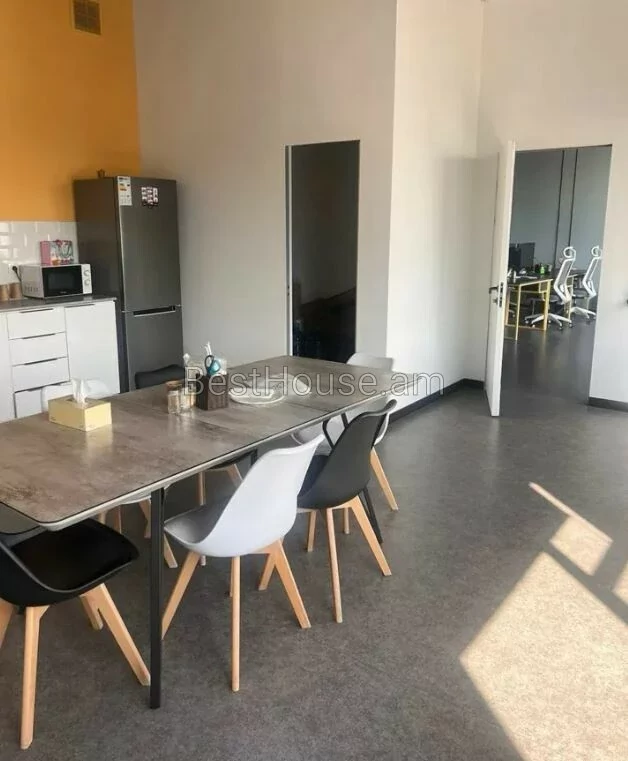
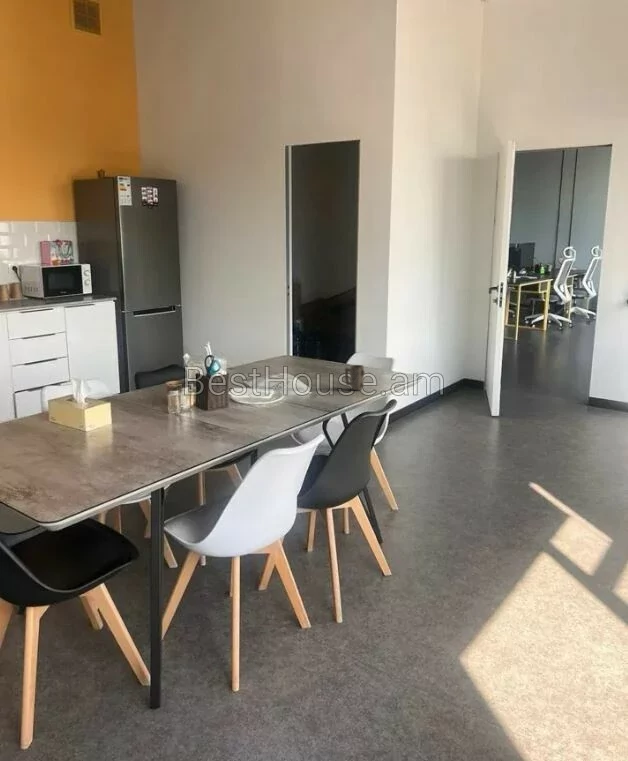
+ mug [344,364,366,391]
